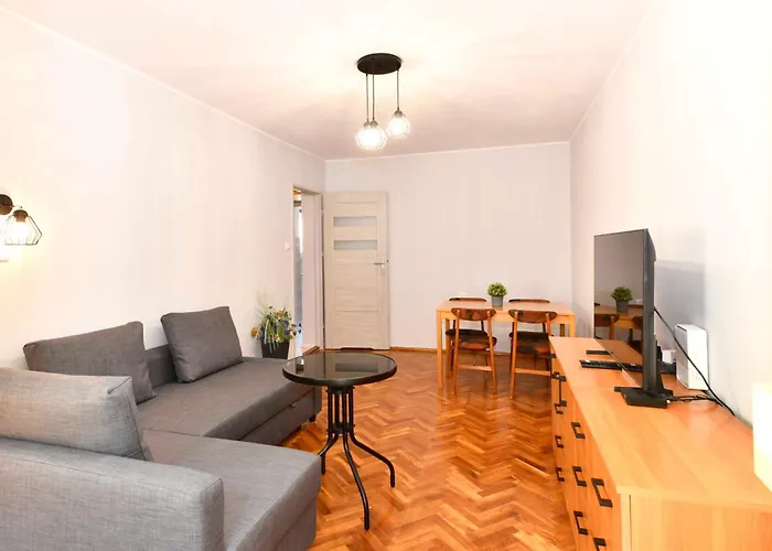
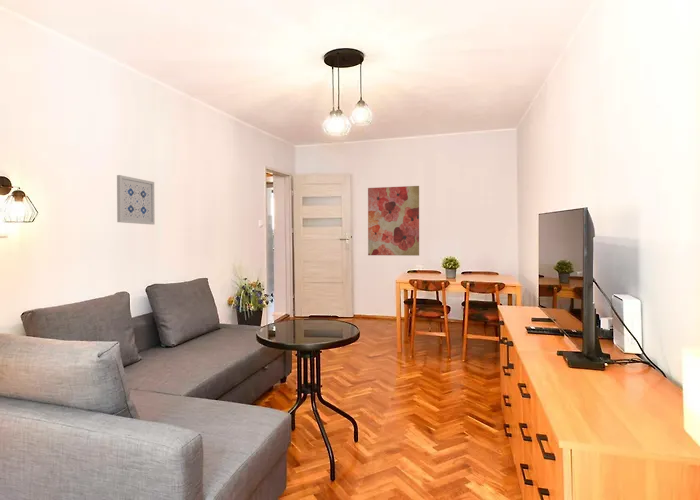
+ wall art [116,174,156,226]
+ wall art [367,185,420,257]
